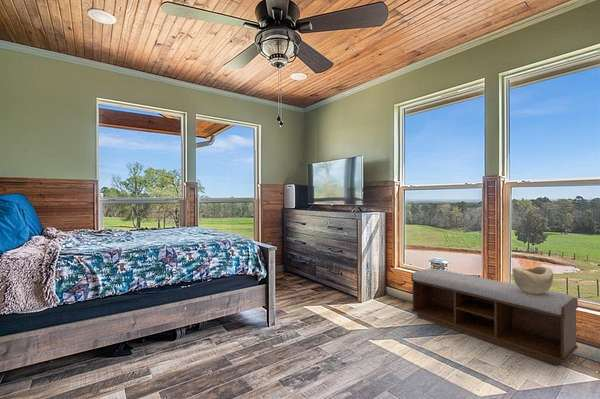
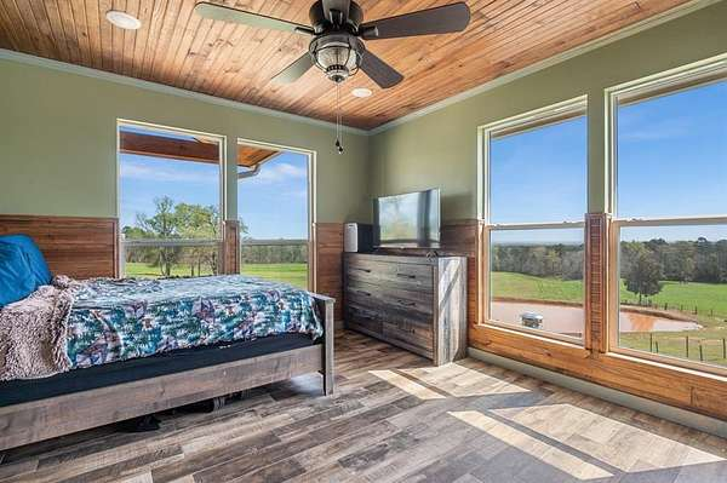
- bench [410,268,579,367]
- decorative bowl [511,265,554,294]
